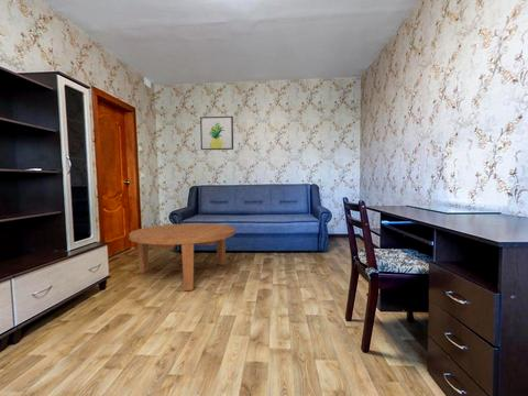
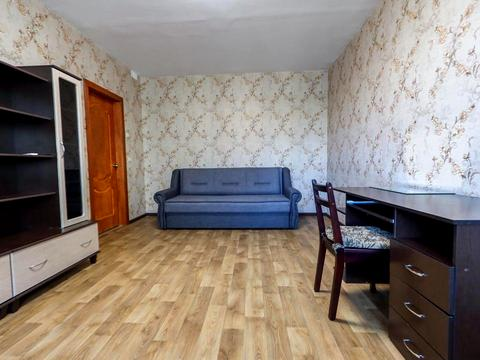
- wall art [199,116,234,151]
- coffee table [128,222,237,292]
